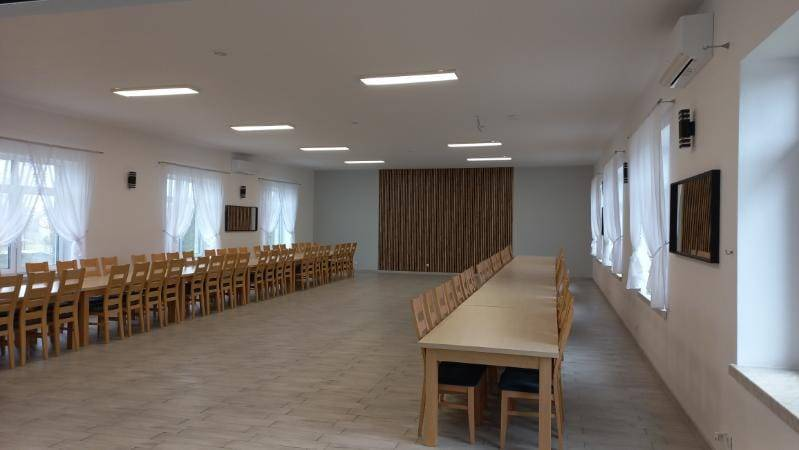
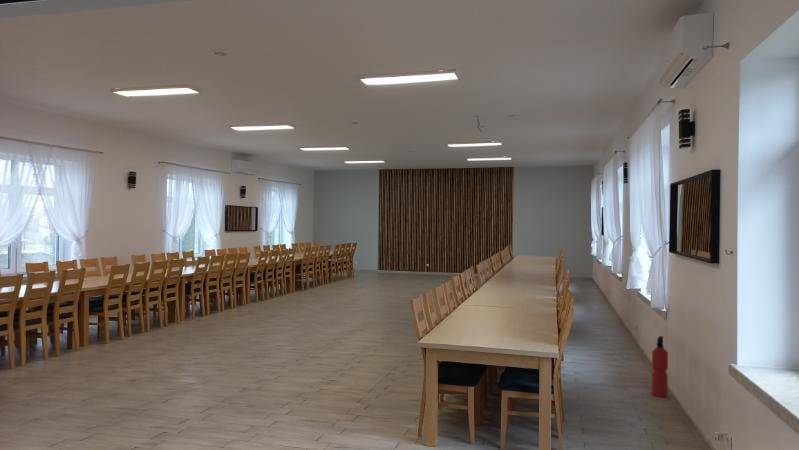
+ fire extinguisher [651,335,669,398]
